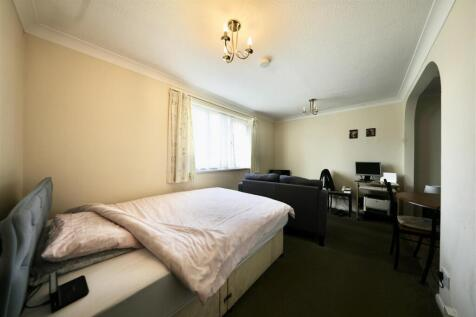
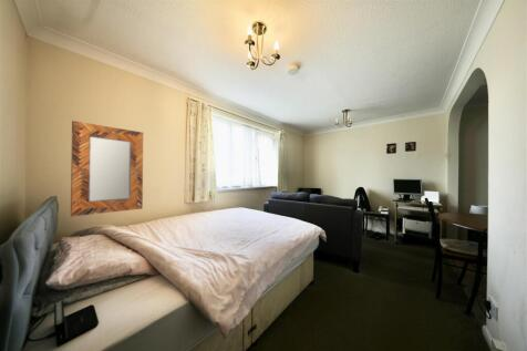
+ home mirror [70,120,144,218]
